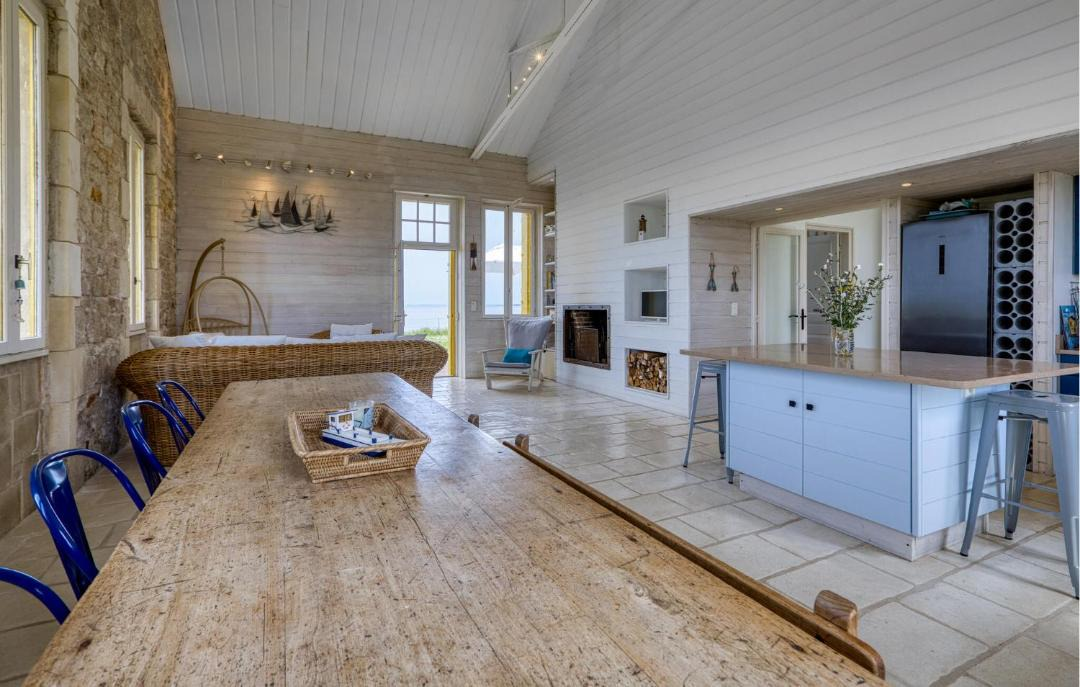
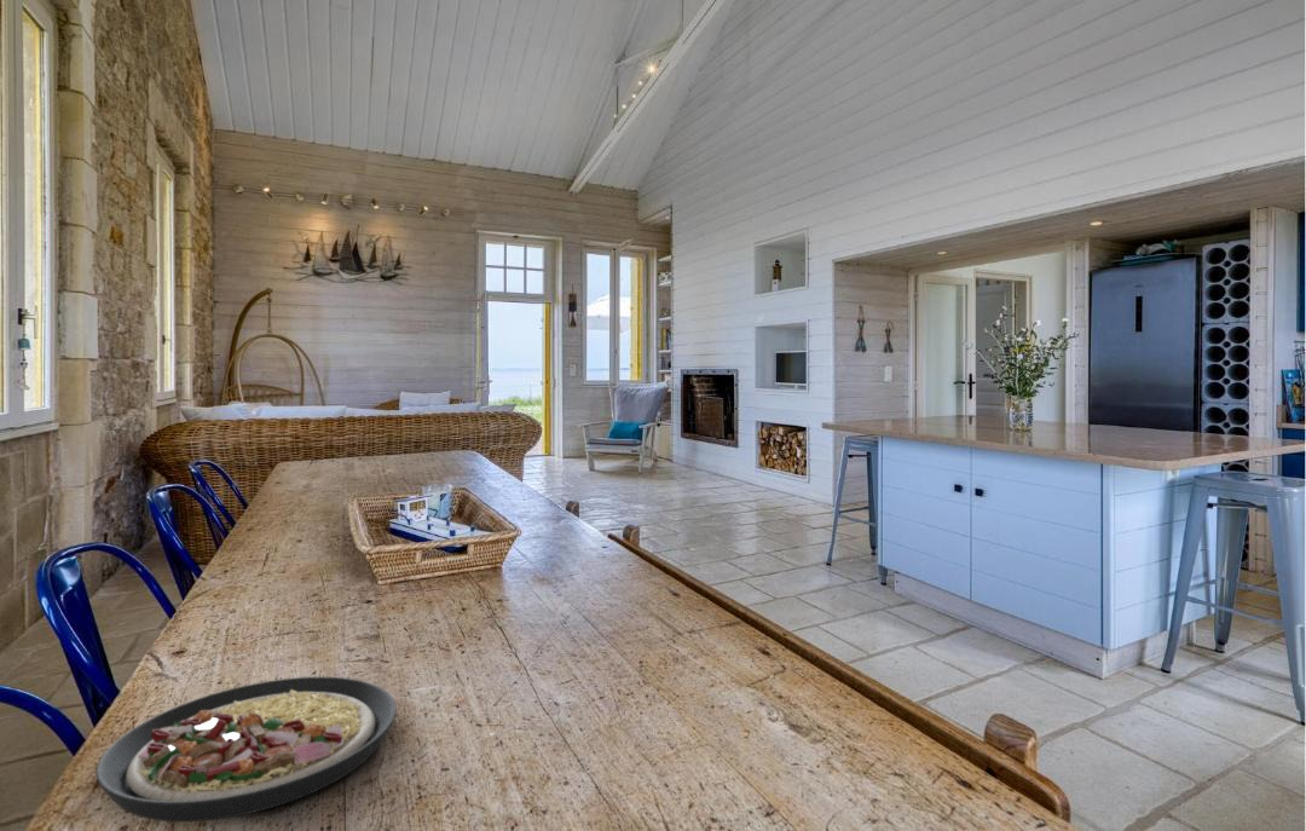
+ plate [96,676,398,823]
